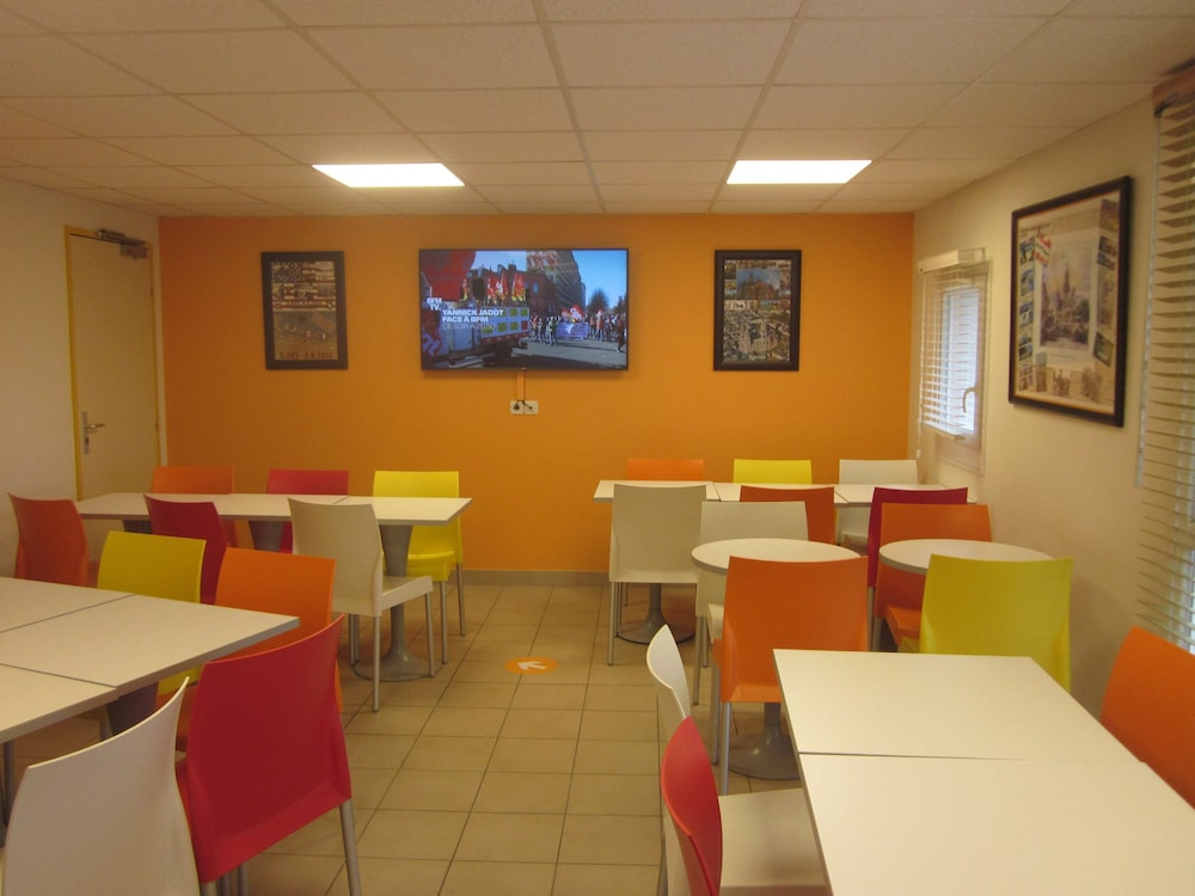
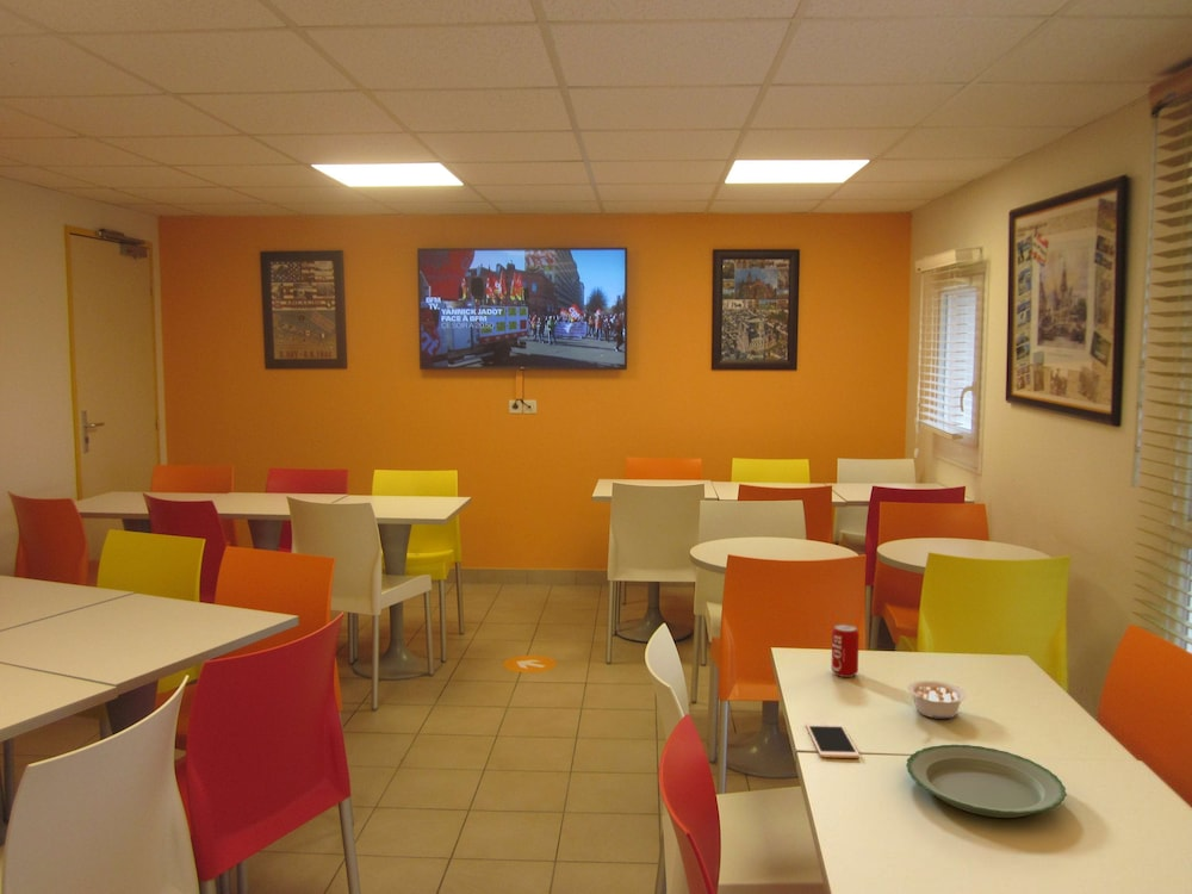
+ legume [907,678,968,720]
+ beverage can [831,623,861,678]
+ plate [905,744,1068,819]
+ cell phone [805,721,861,759]
